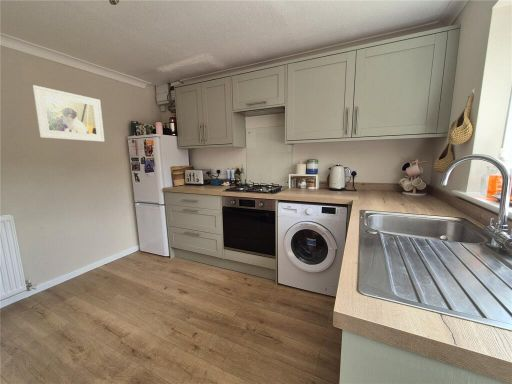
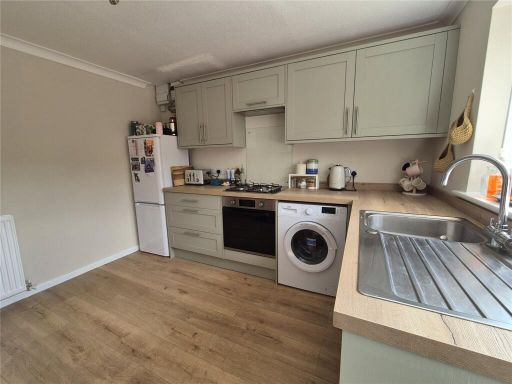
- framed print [31,84,105,143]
